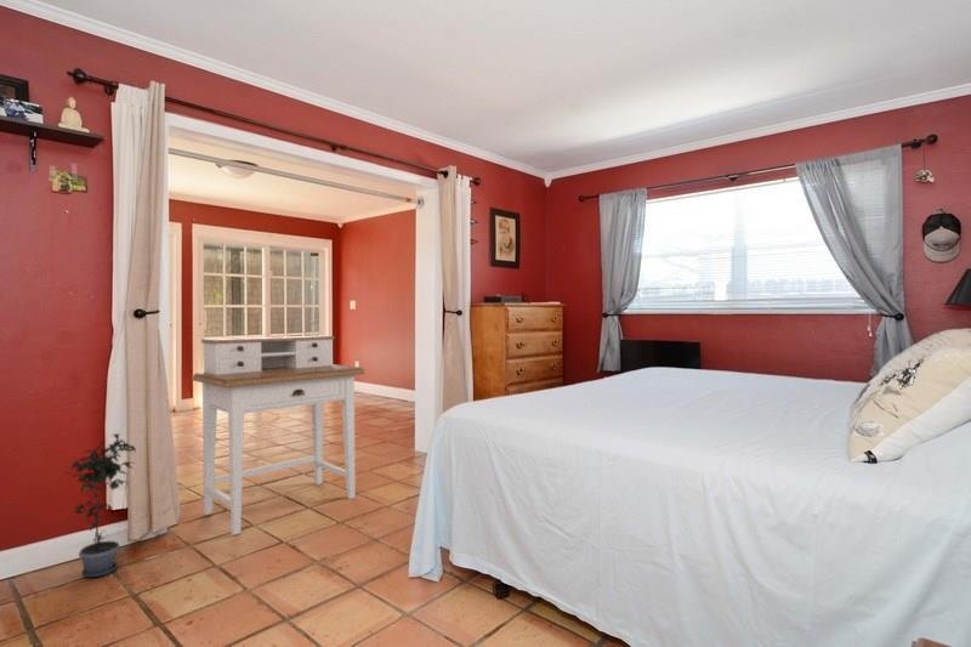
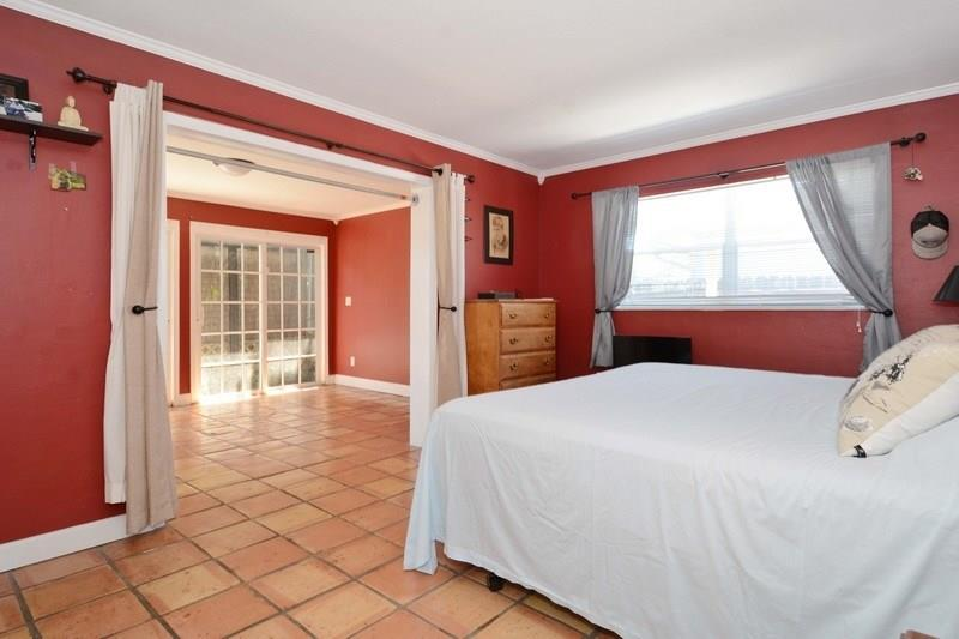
- potted plant [61,432,137,578]
- desk [191,335,367,537]
